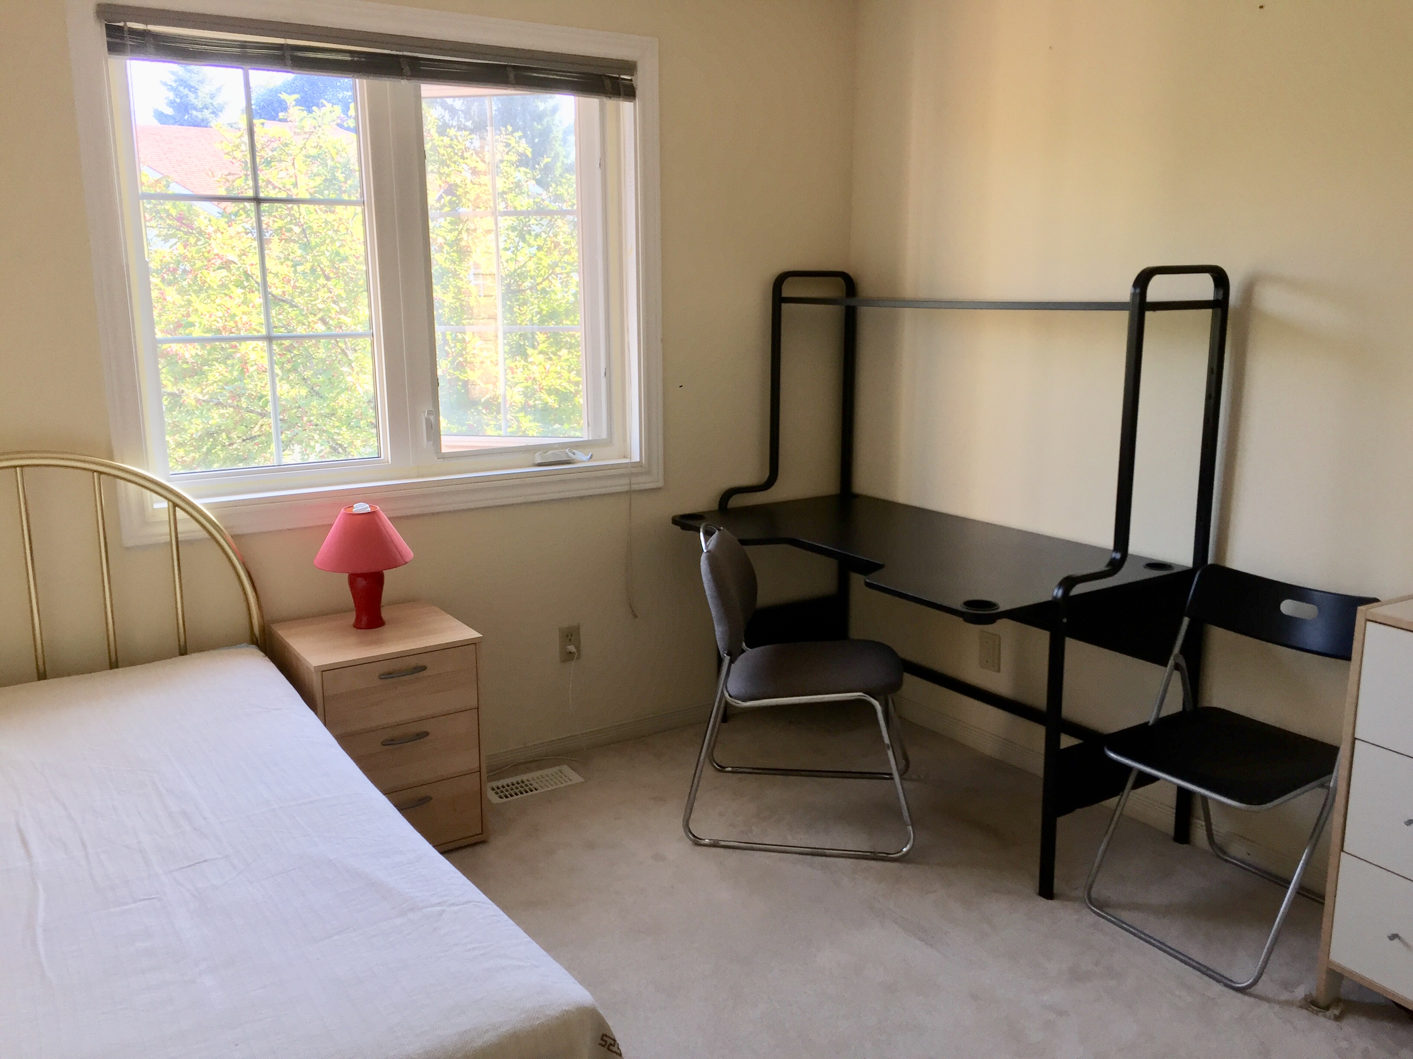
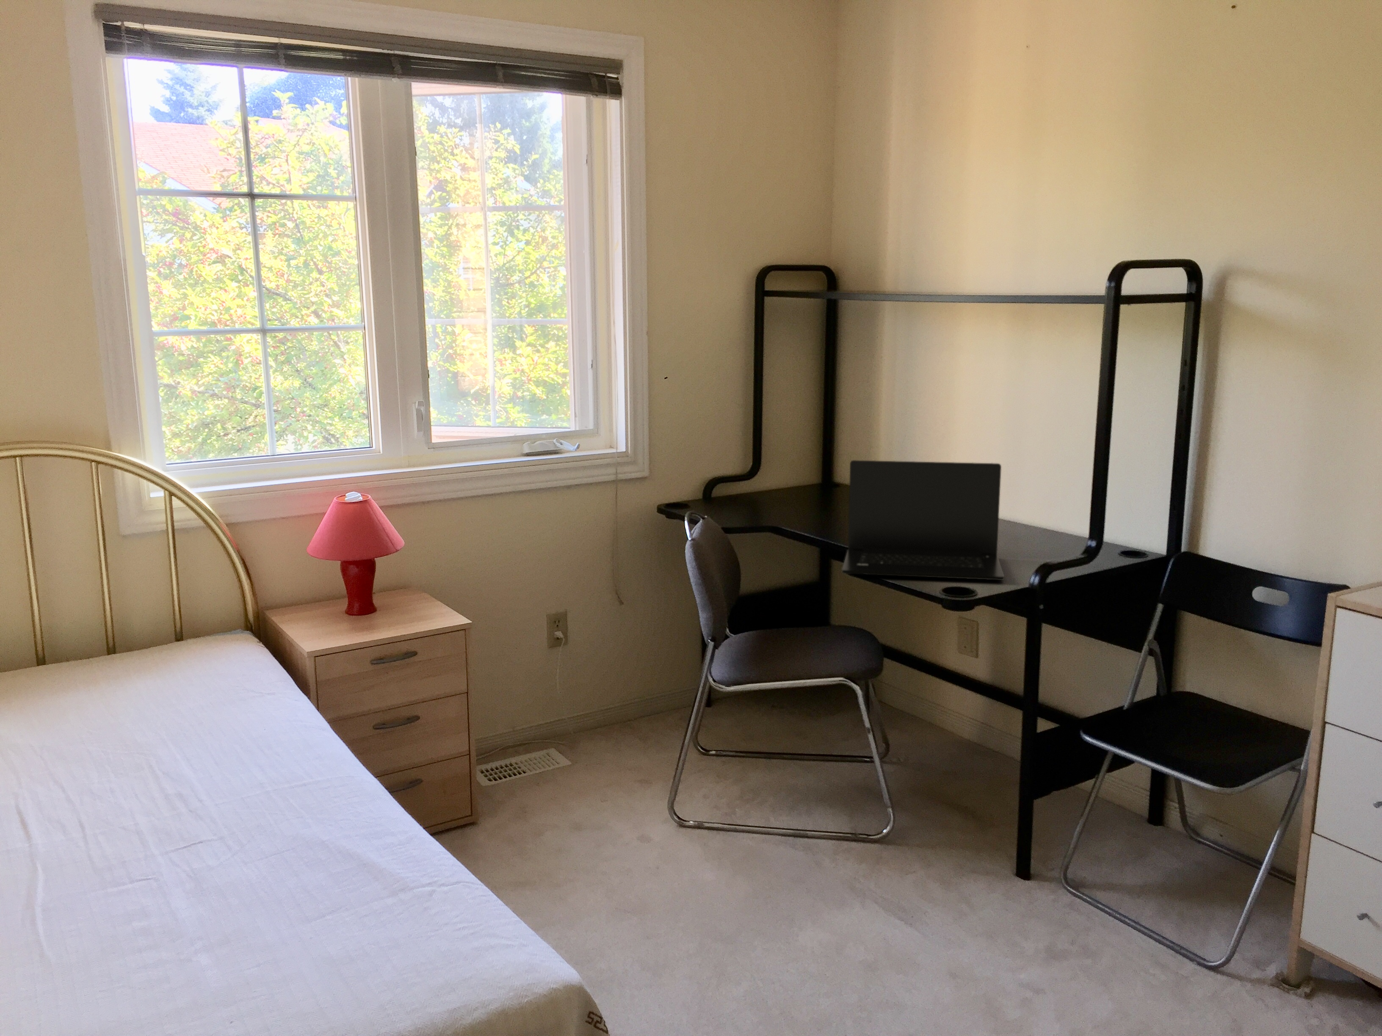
+ laptop [841,459,1004,581]
